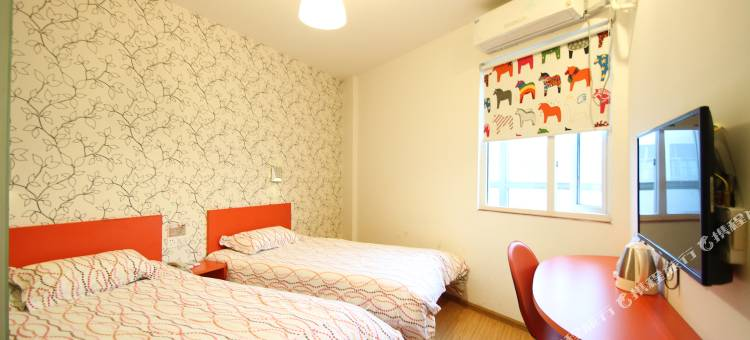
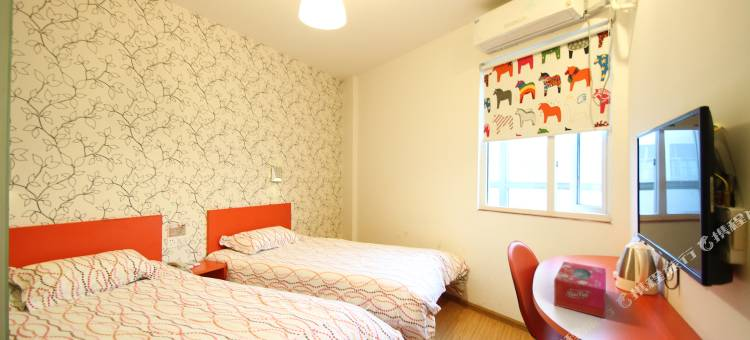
+ tissue box [553,261,607,319]
